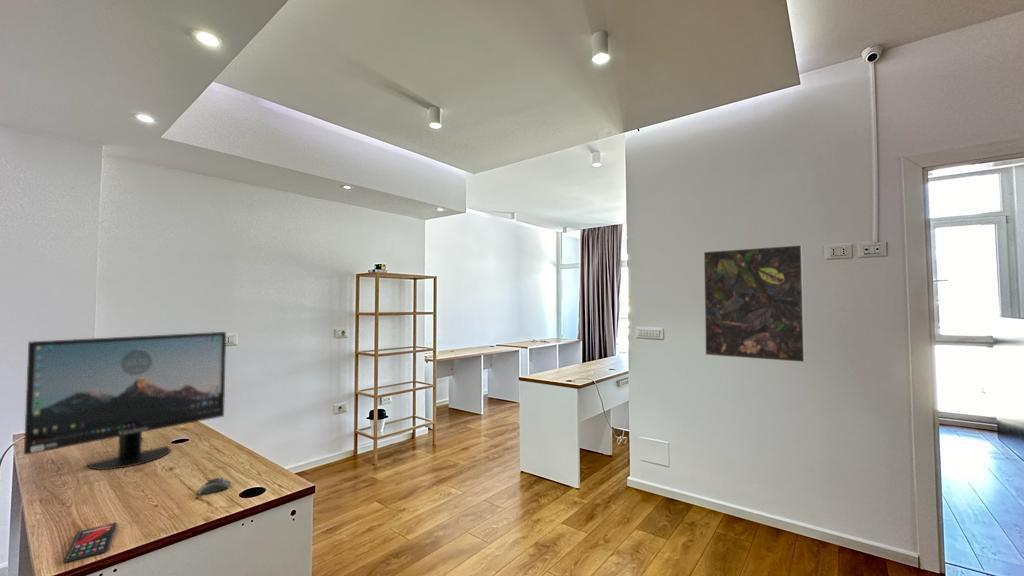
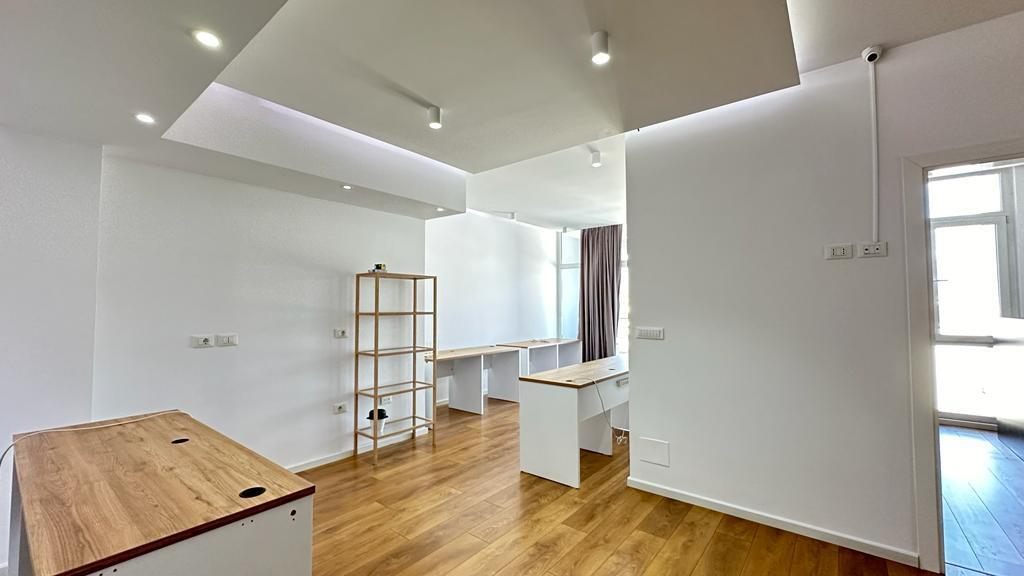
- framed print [703,244,806,363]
- monitor [23,331,227,471]
- smartphone [63,521,118,564]
- computer mouse [197,477,232,495]
